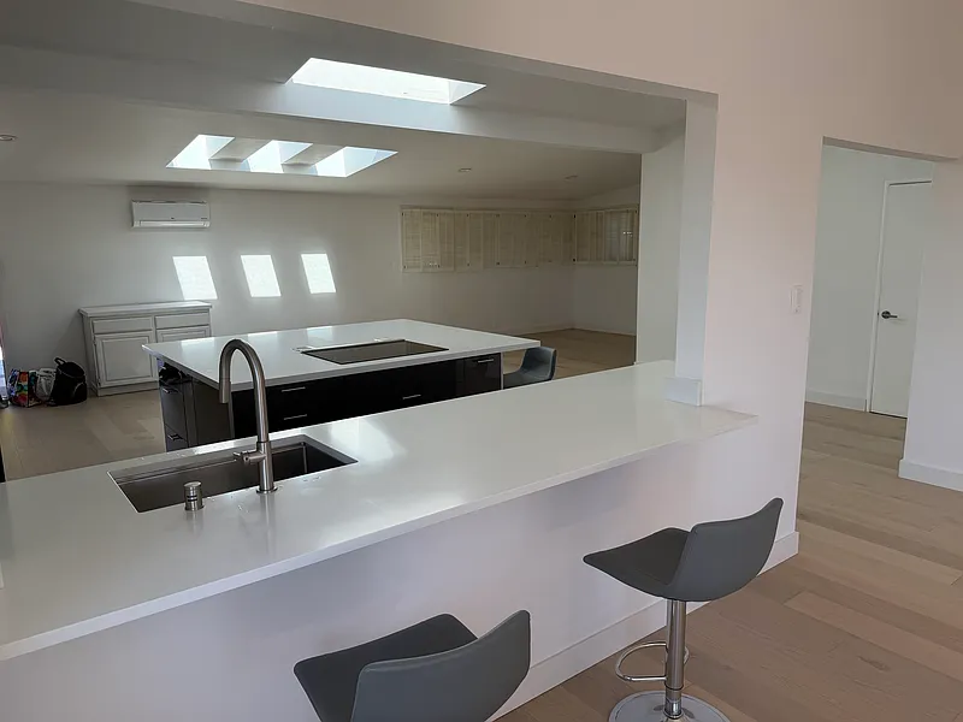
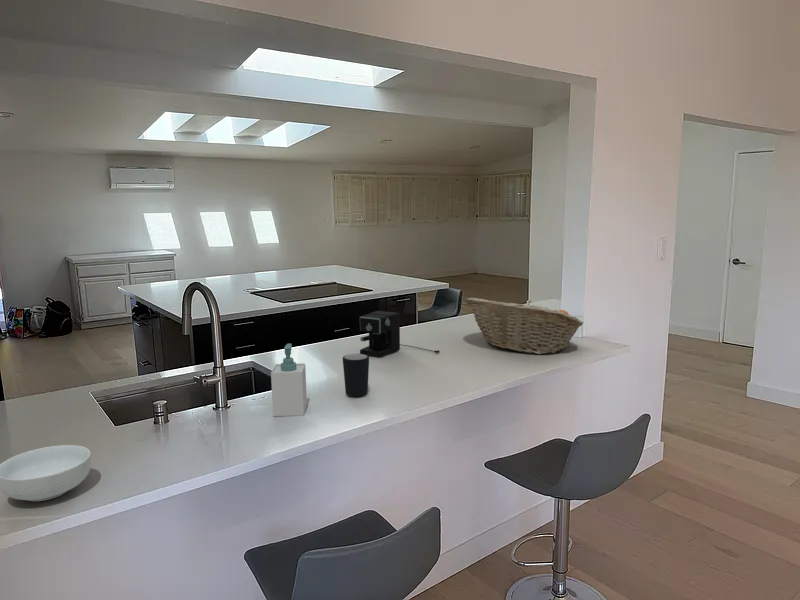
+ soap bottle [270,343,308,417]
+ mug [342,353,370,398]
+ cereal bowl [0,444,92,502]
+ coffee maker [359,310,440,358]
+ fruit basket [465,297,585,355]
